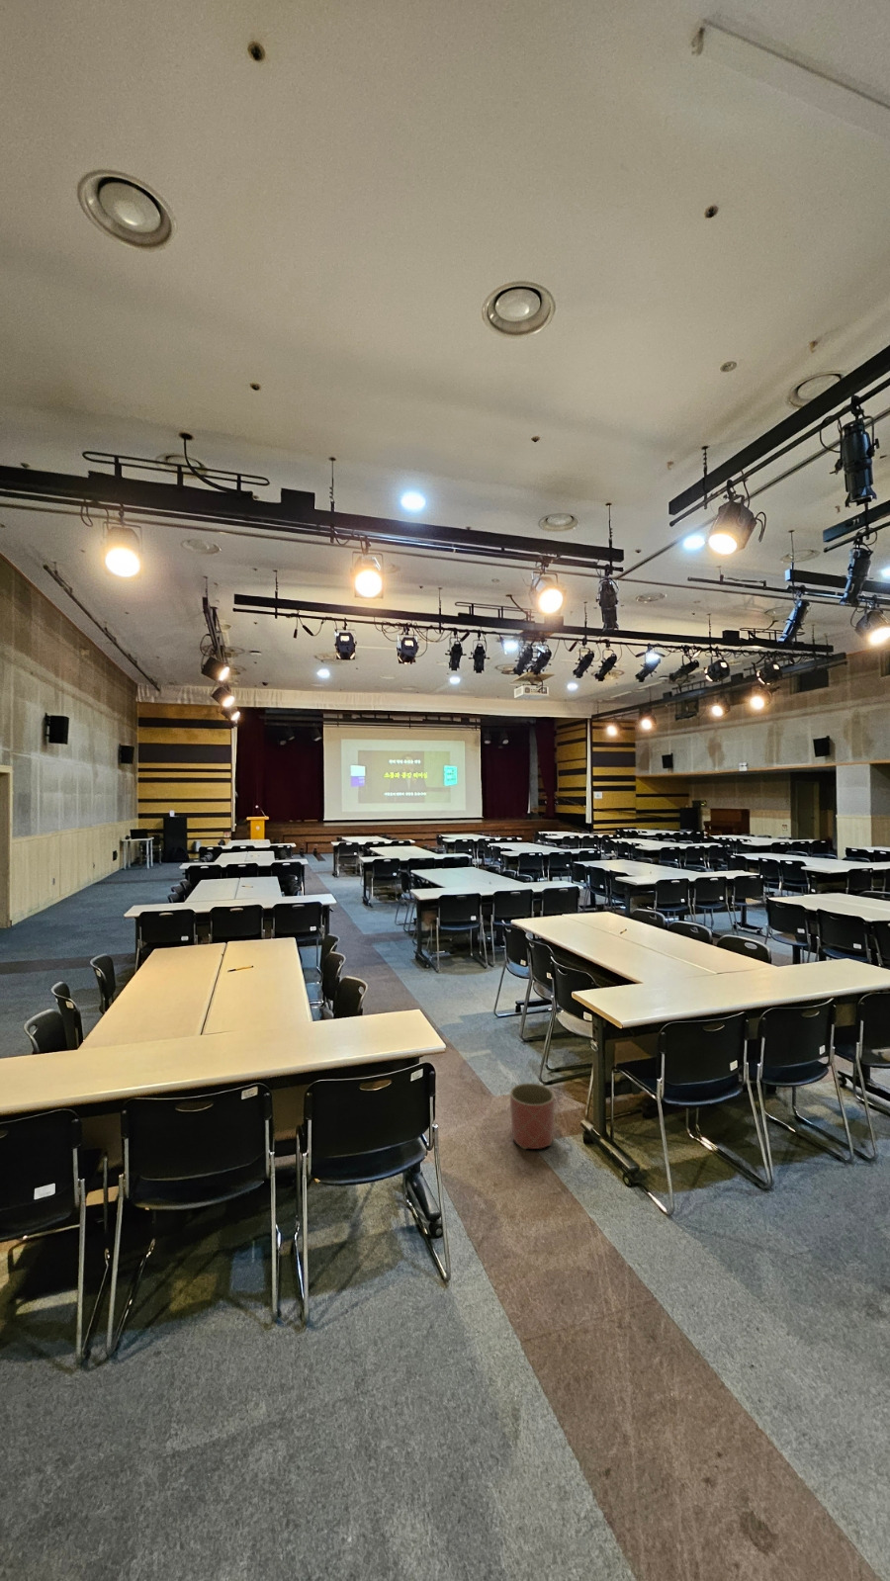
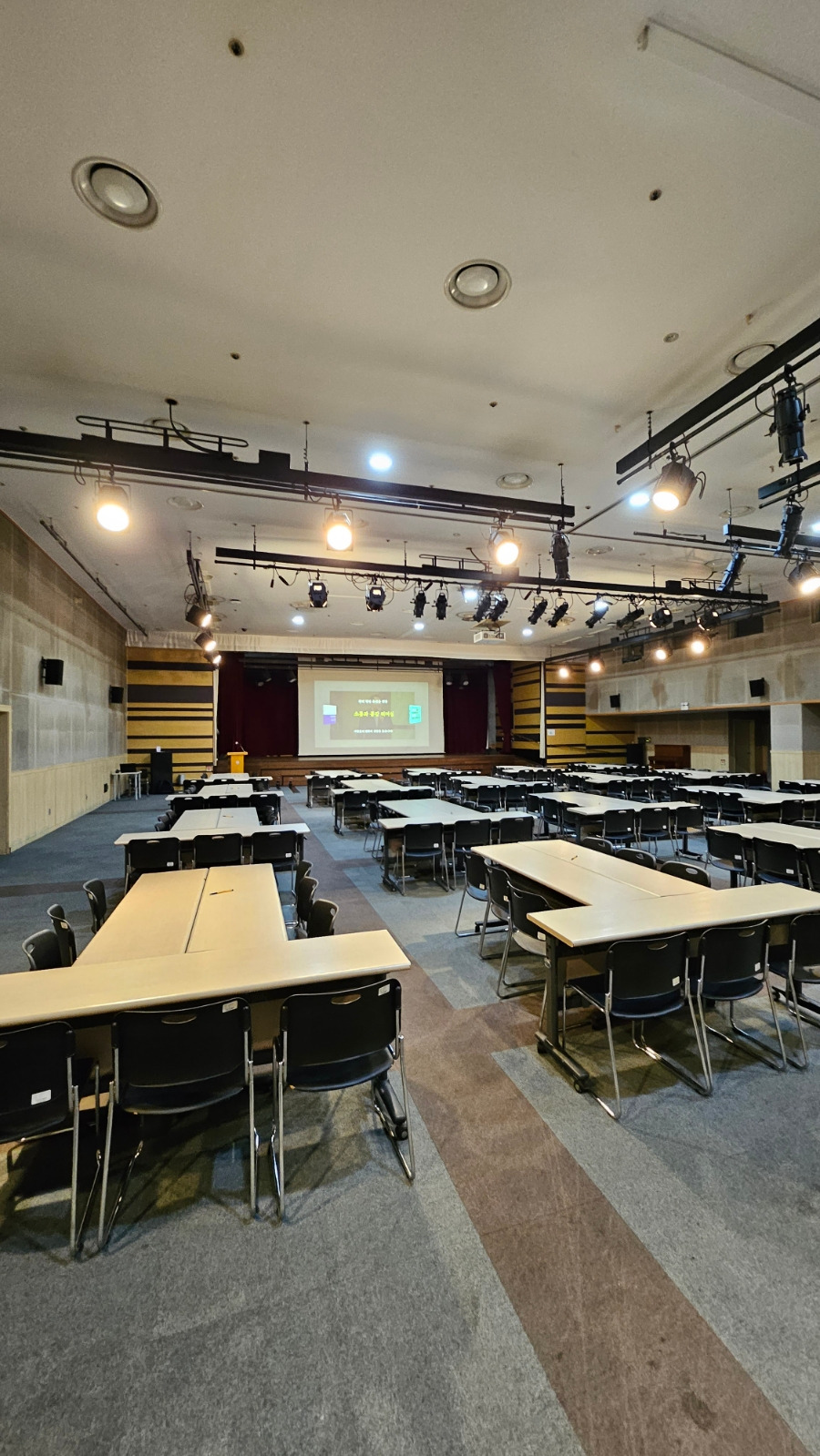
- planter [509,1083,556,1150]
